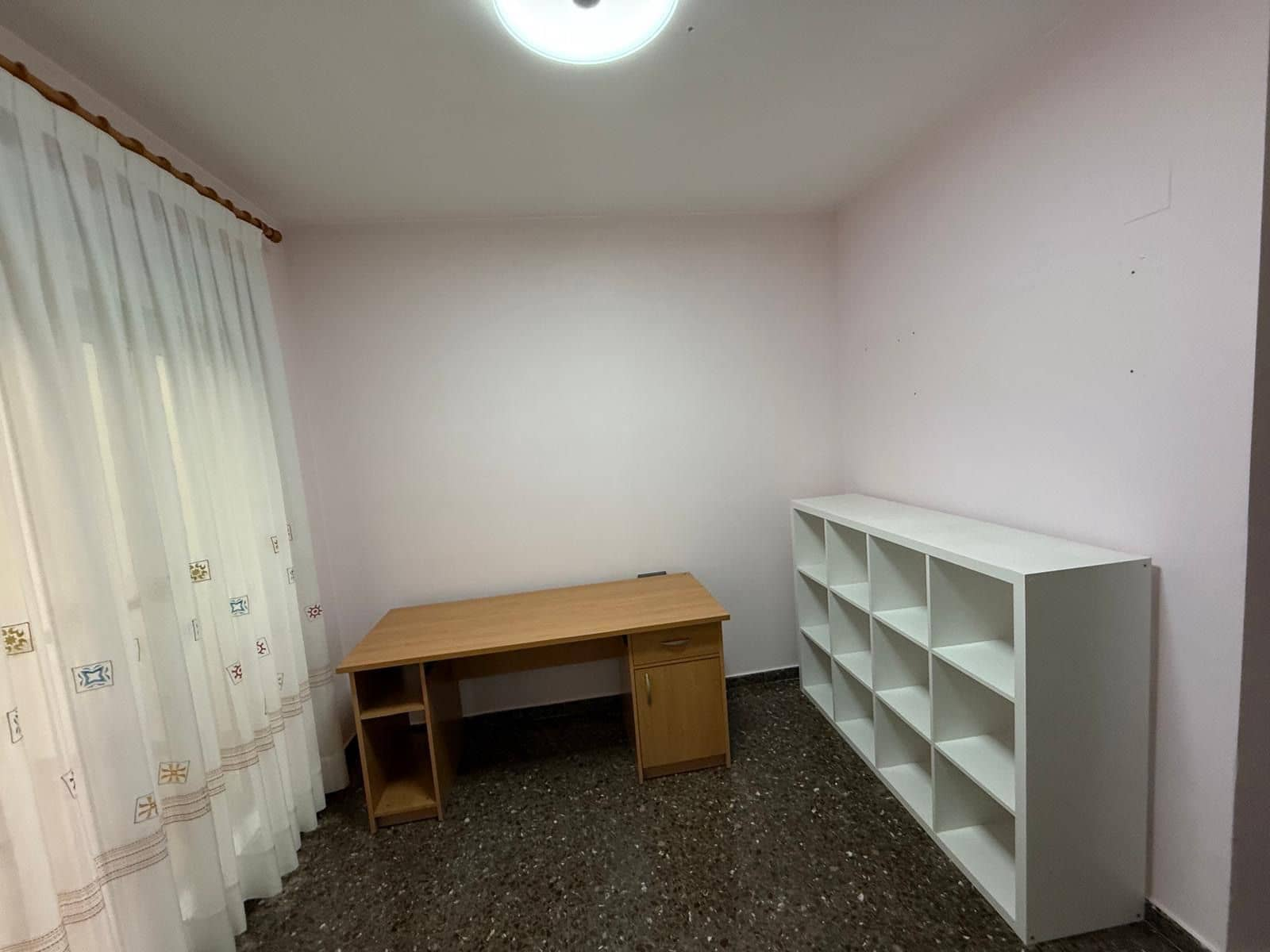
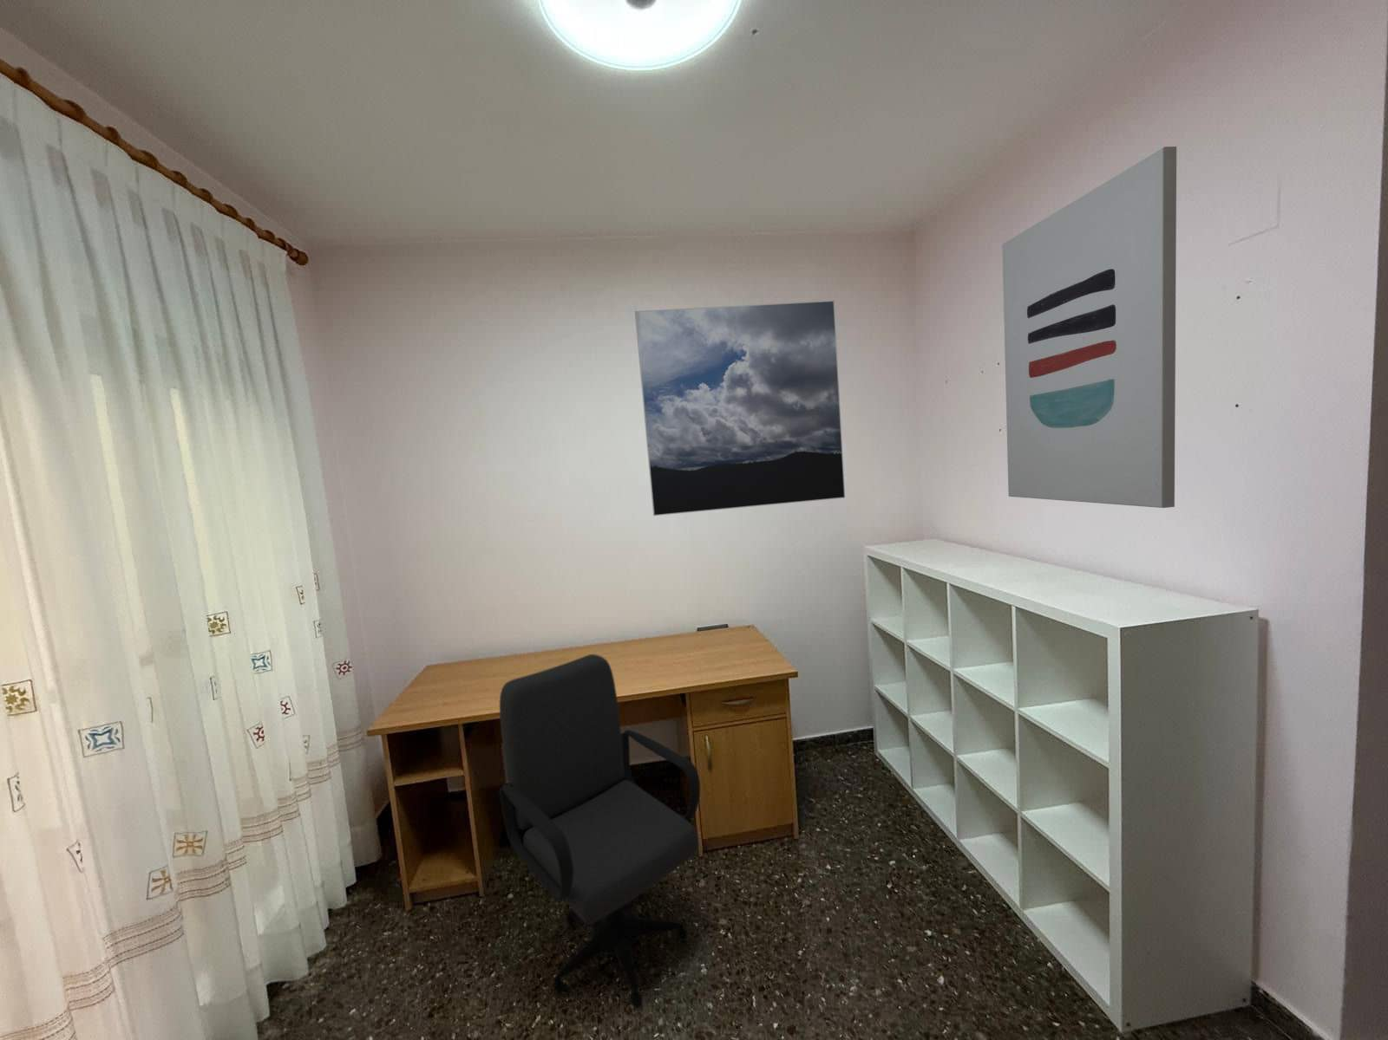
+ wall art [1001,145,1177,509]
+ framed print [634,299,846,517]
+ office chair [498,653,701,1009]
